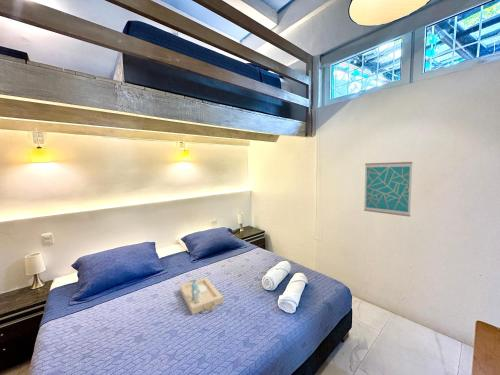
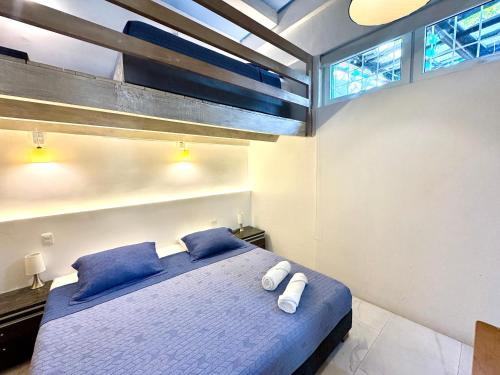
- serving tray [179,276,224,316]
- wall art [363,161,413,218]
